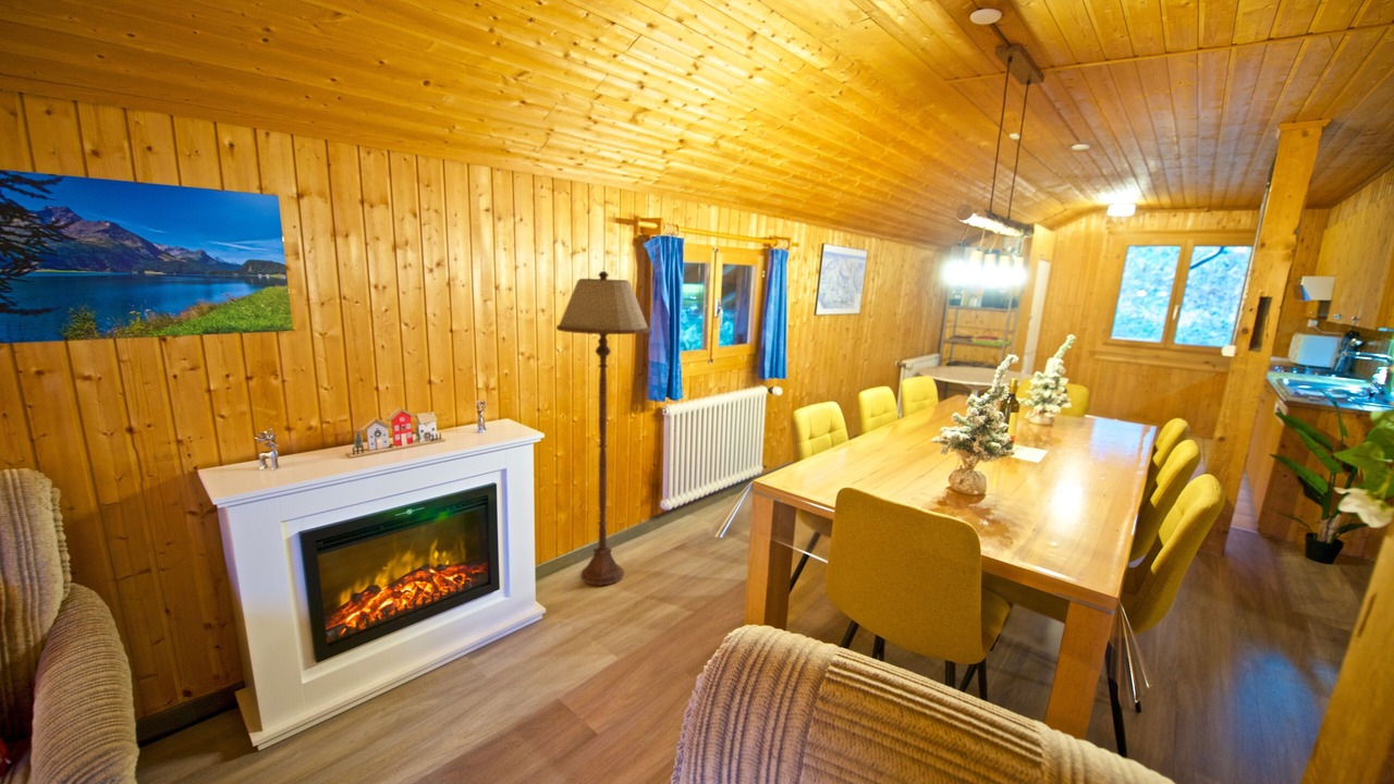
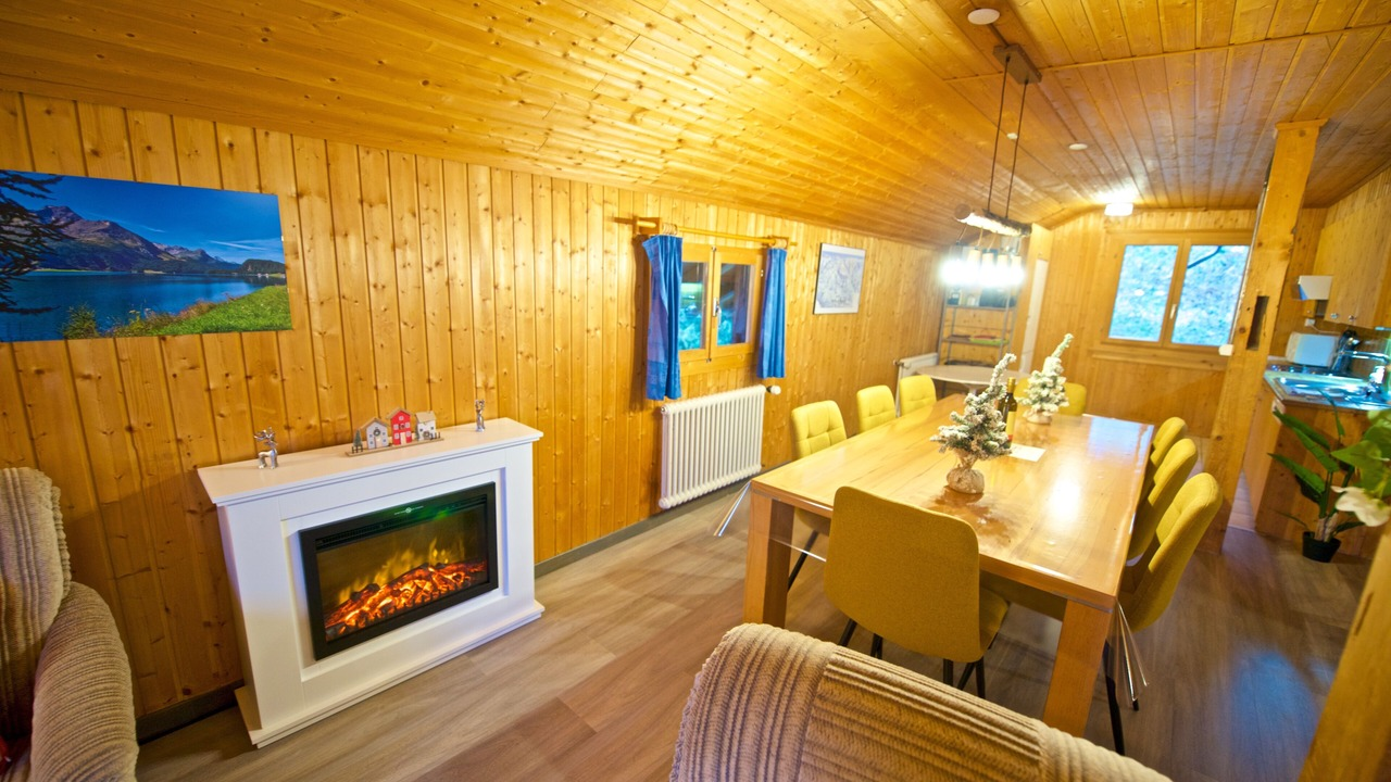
- floor lamp [555,270,651,587]
